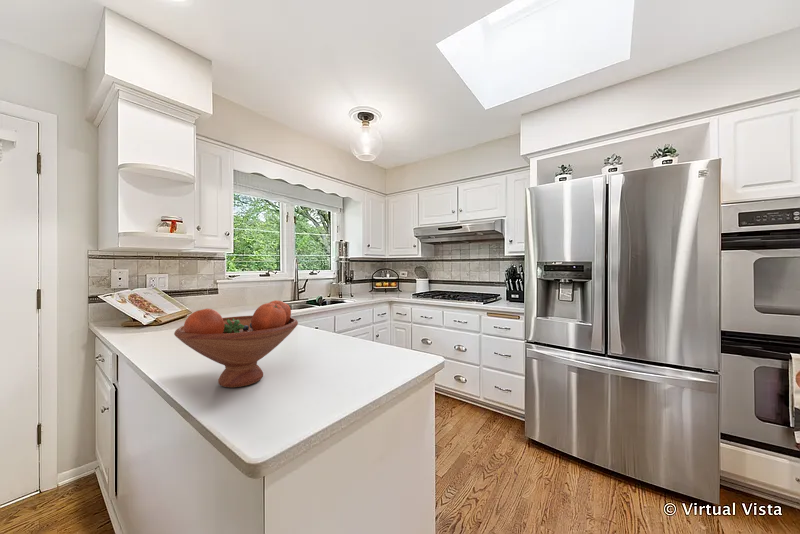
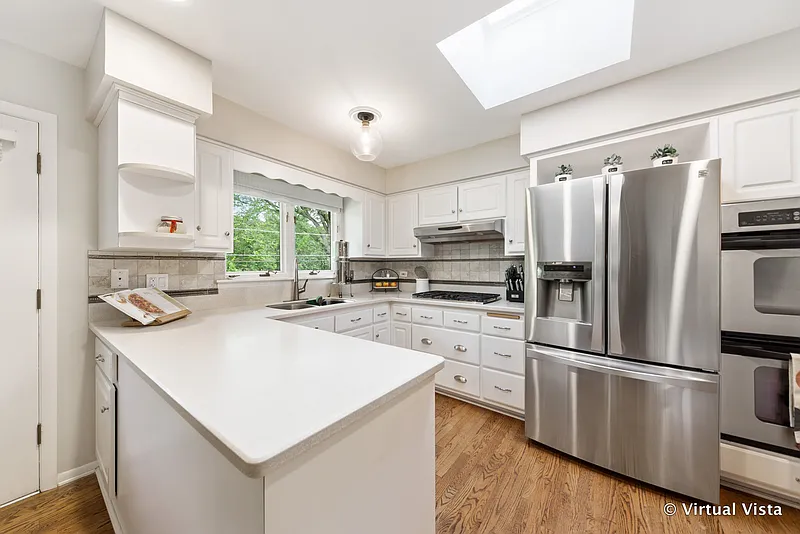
- fruit bowl [173,299,299,388]
